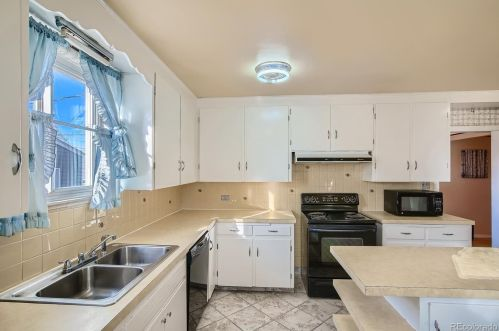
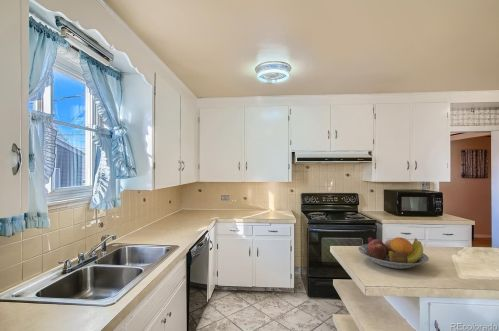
+ fruit bowl [357,236,430,270]
